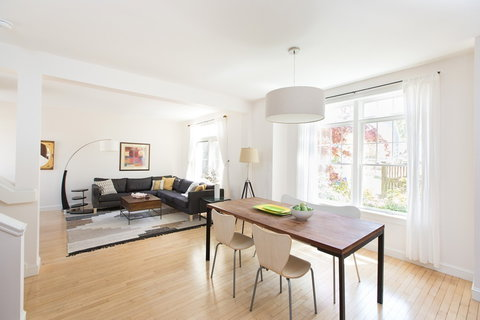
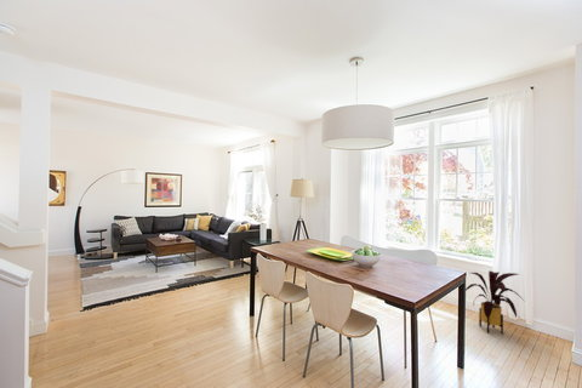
+ house plant [464,270,524,335]
